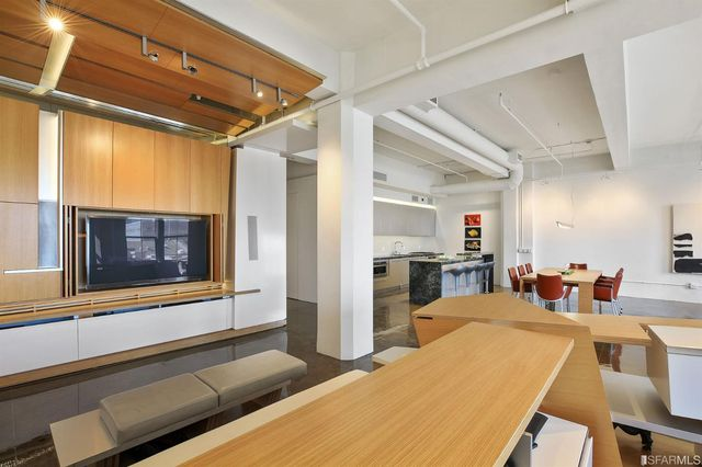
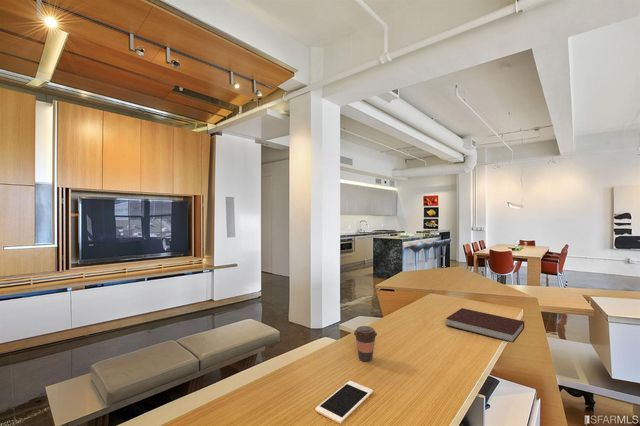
+ notebook [445,307,525,344]
+ coffee cup [353,325,378,363]
+ cell phone [314,380,374,424]
